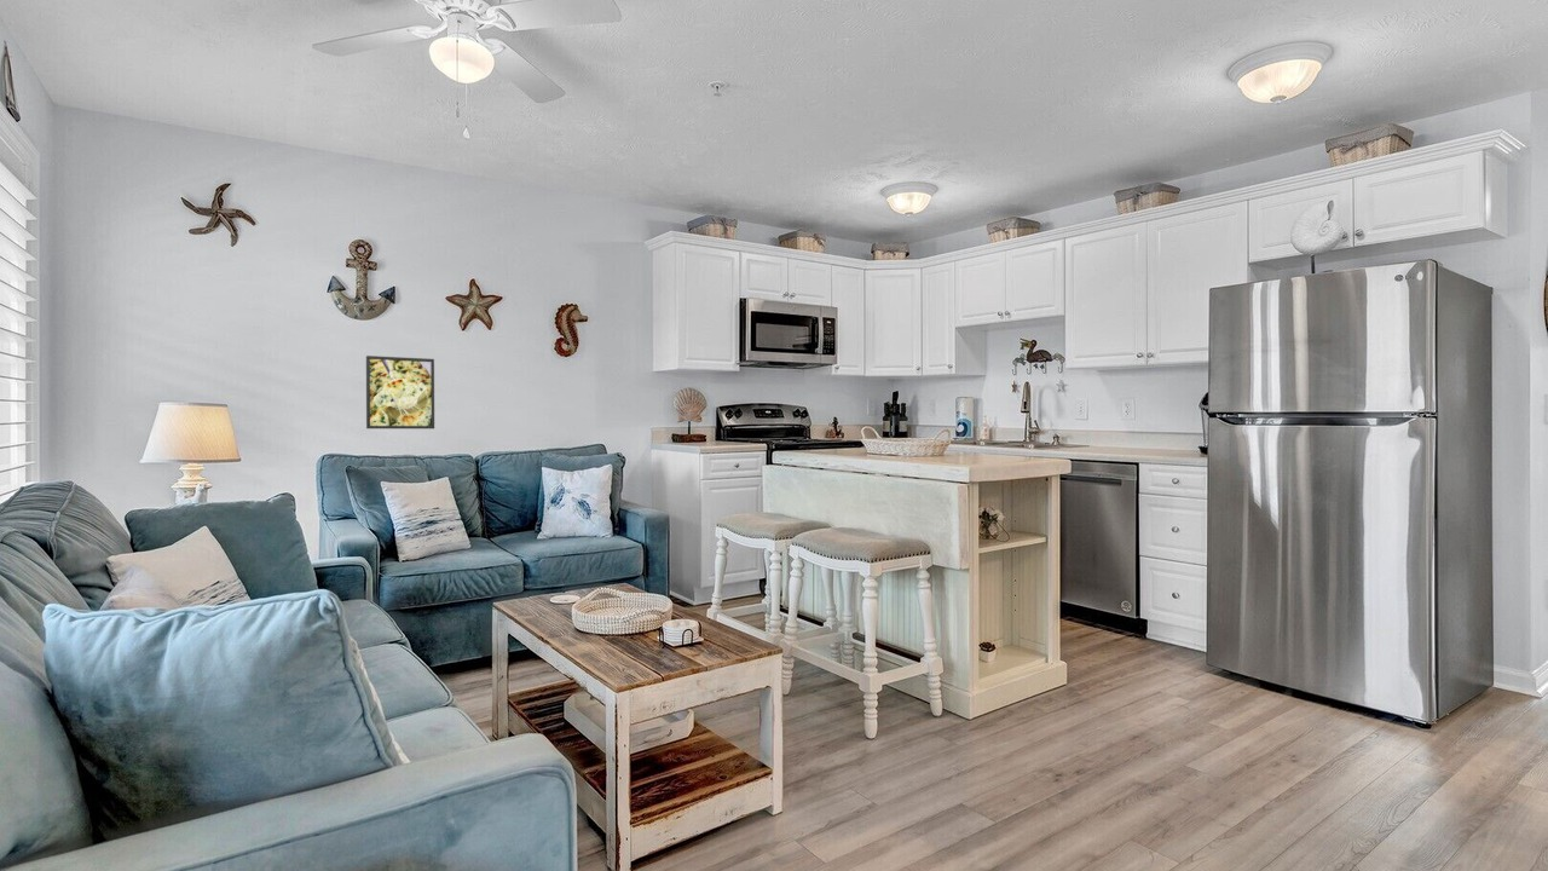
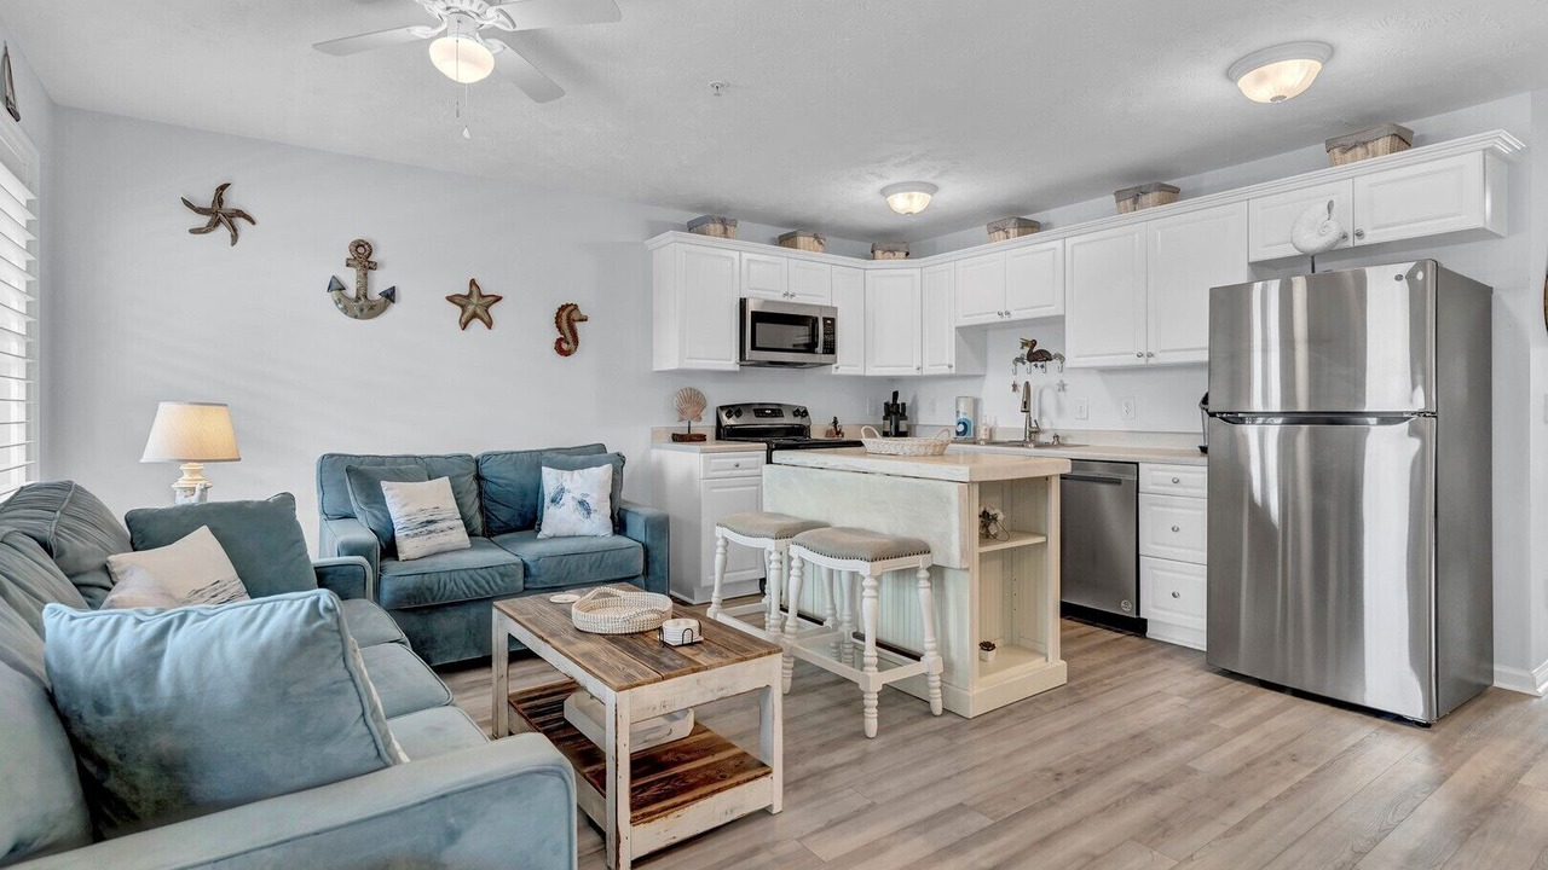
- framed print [365,354,435,429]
